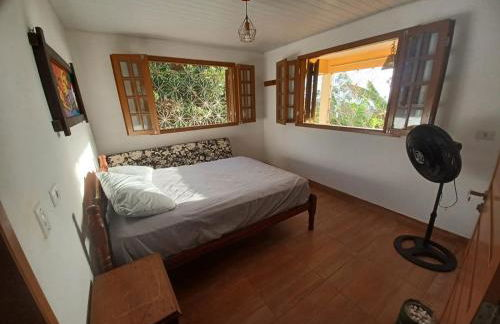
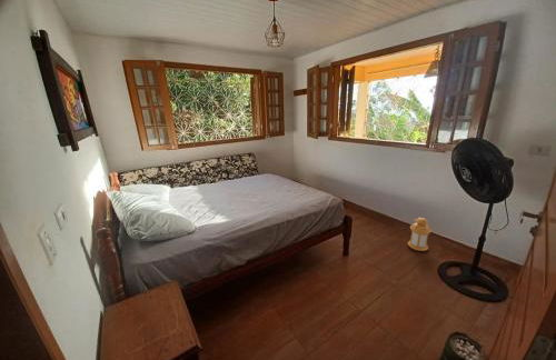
+ lantern [407,217,433,252]
